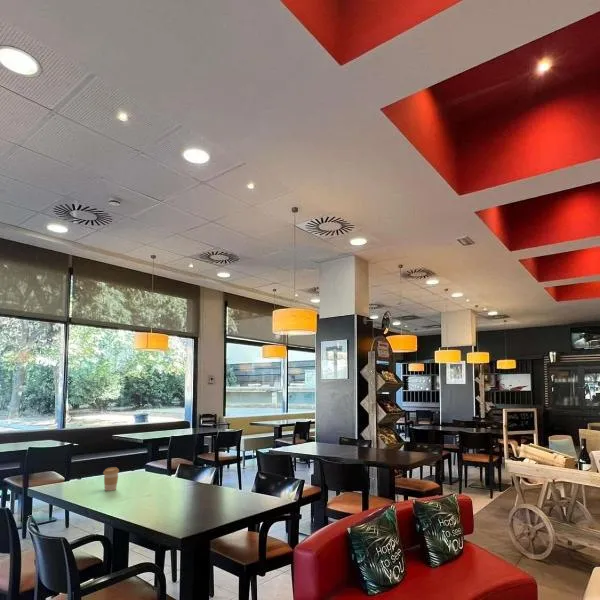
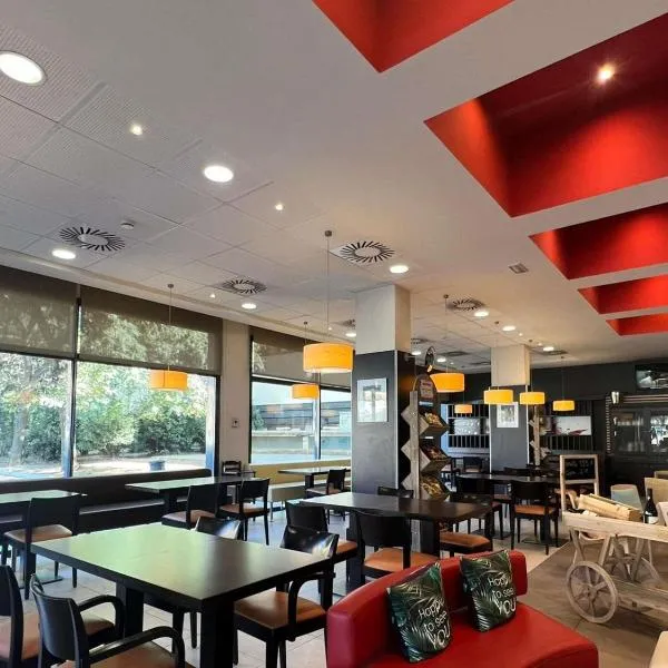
- coffee cup [102,466,120,492]
